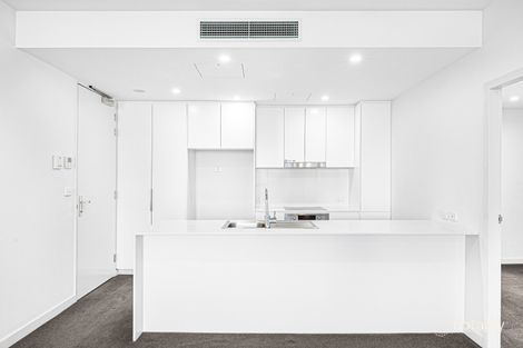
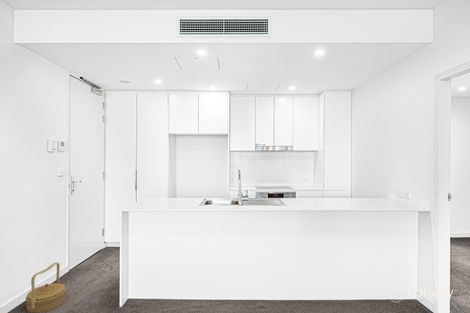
+ basket [25,261,67,313]
